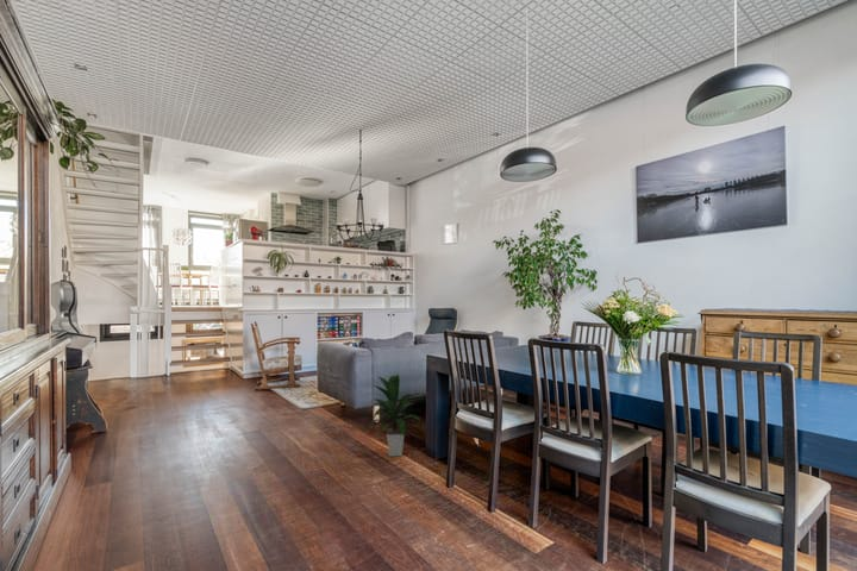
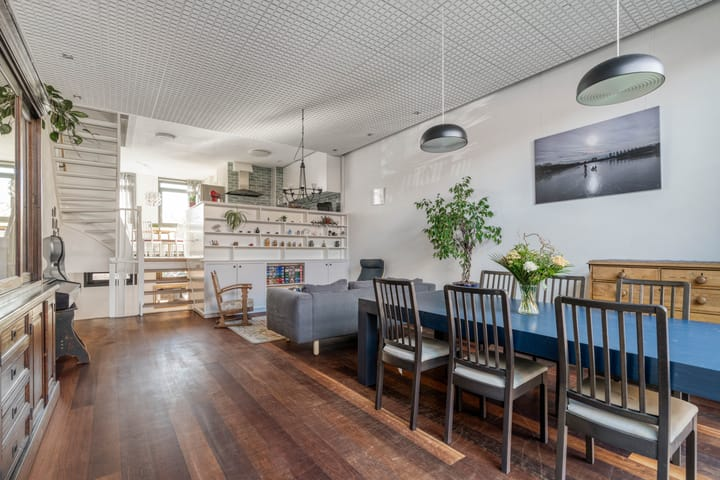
- indoor plant [361,372,424,457]
